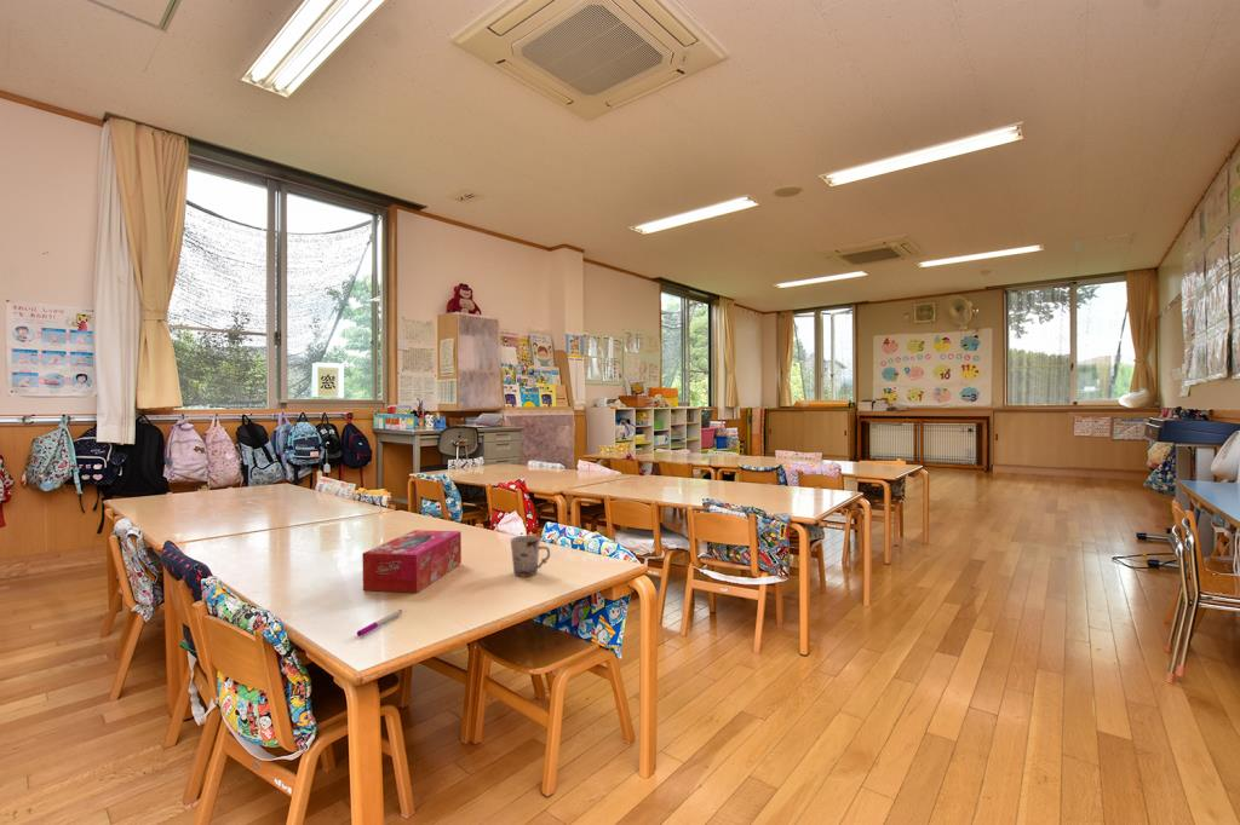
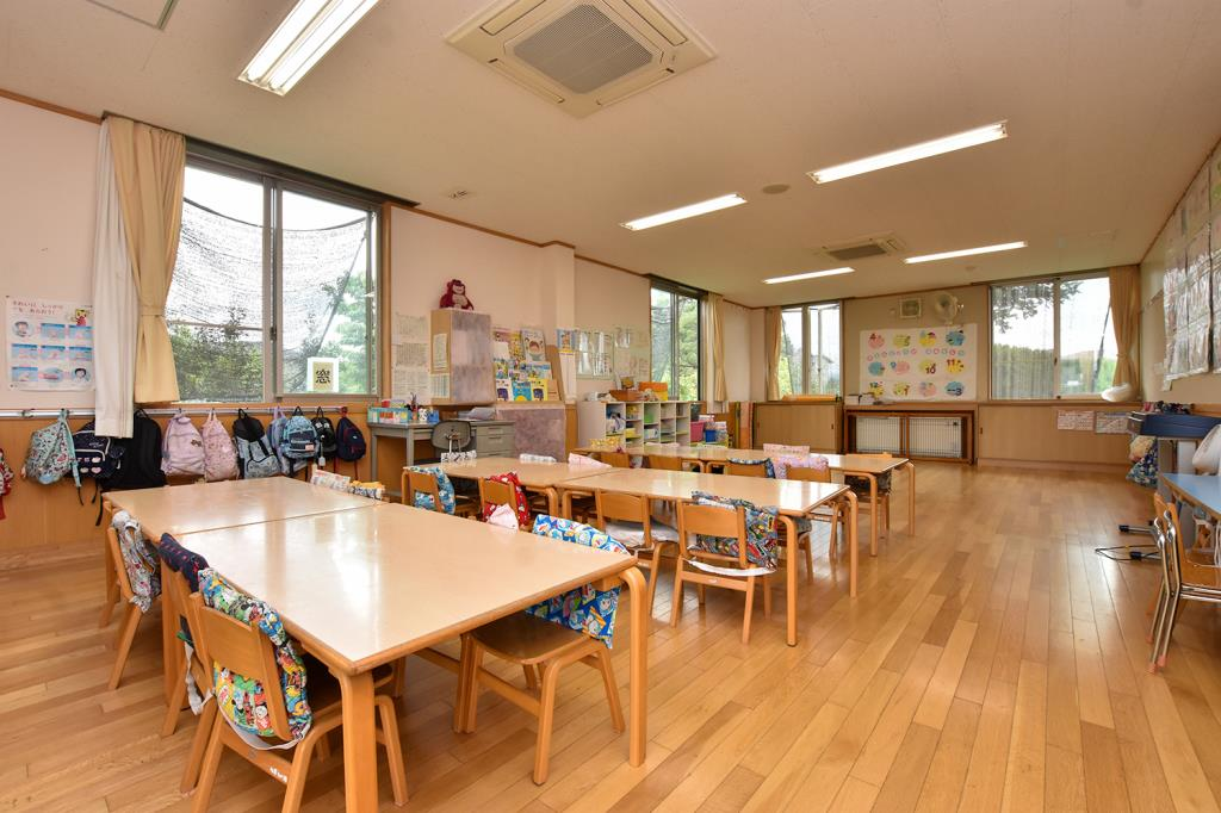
- cup [509,535,551,577]
- tissue box [361,529,463,594]
- pen [356,608,403,638]
